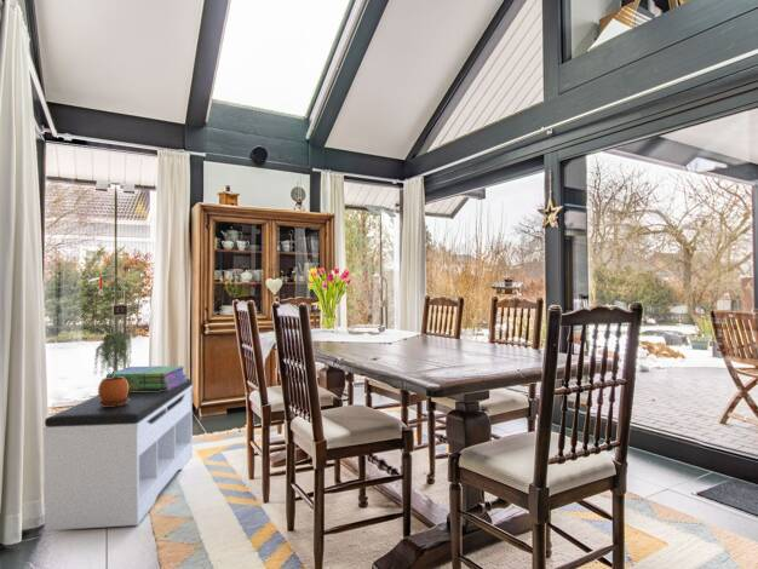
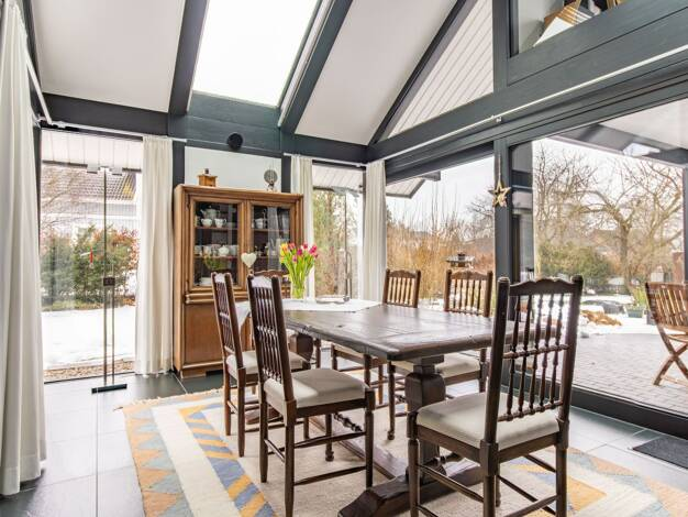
- potted plant [92,332,132,407]
- stack of books [105,364,188,391]
- bench [42,378,194,531]
